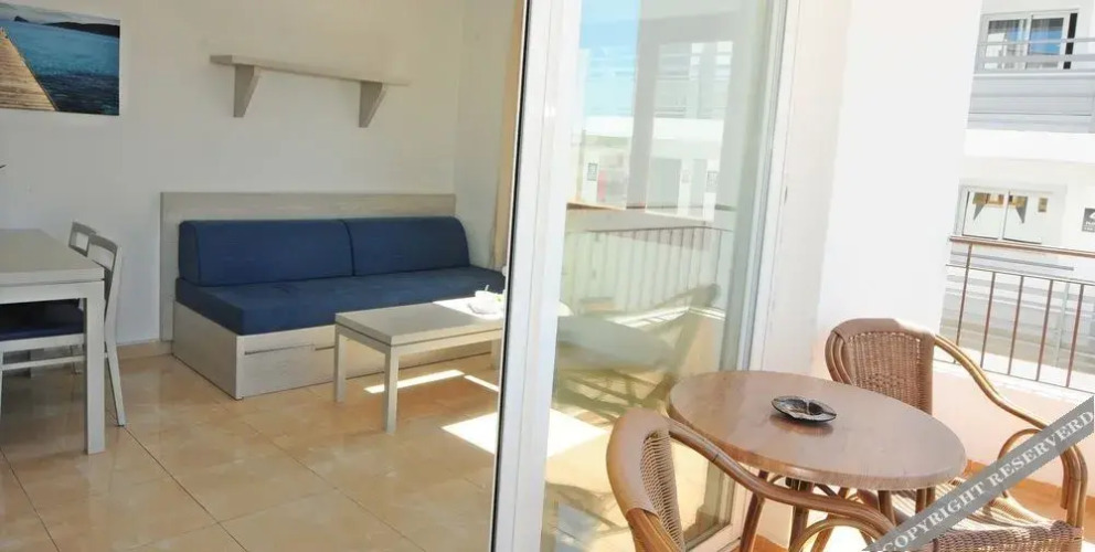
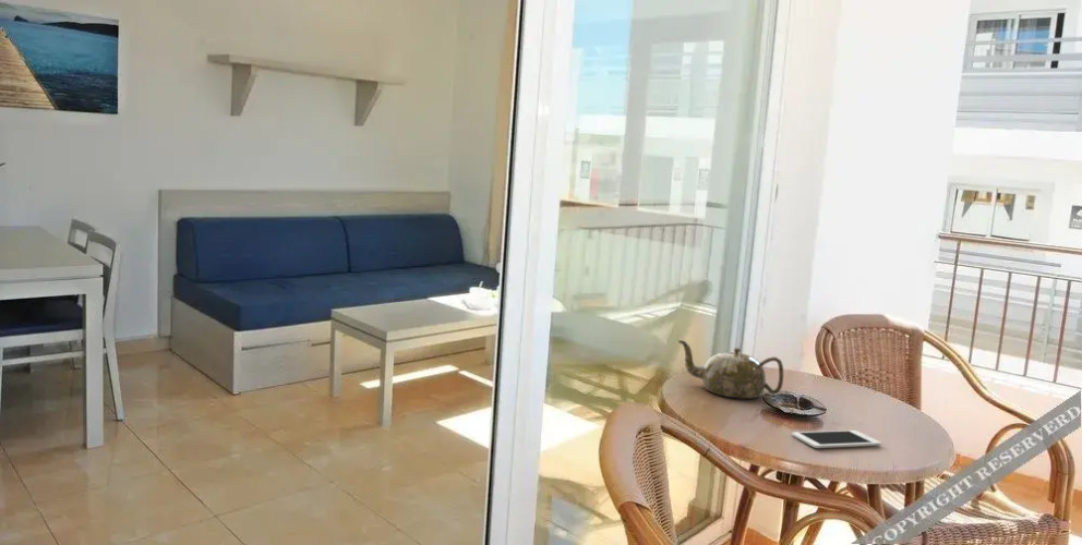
+ cell phone [791,429,882,449]
+ teapot [677,339,784,399]
